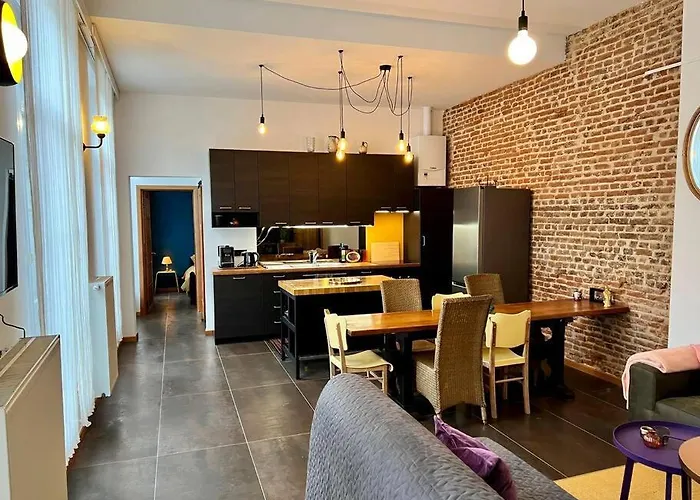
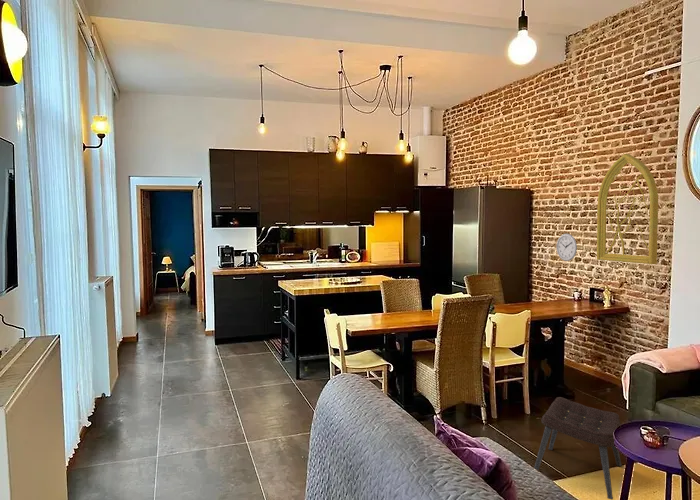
+ ottoman [533,396,623,500]
+ wall clock [556,233,578,262]
+ window [596,153,659,265]
